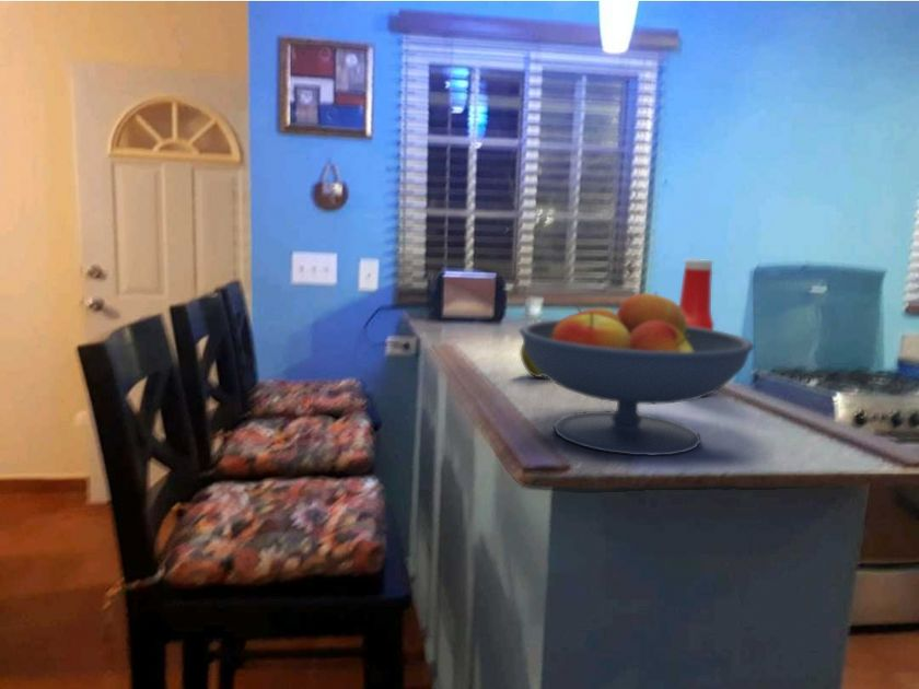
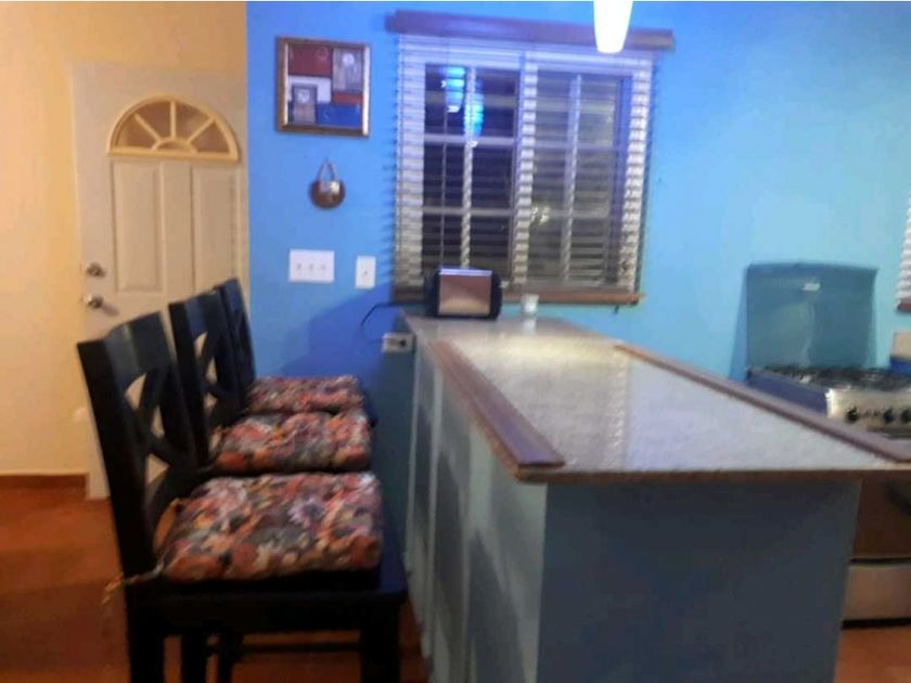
- fruit [519,319,546,378]
- soap bottle [678,258,714,398]
- fruit bowl [517,291,755,456]
